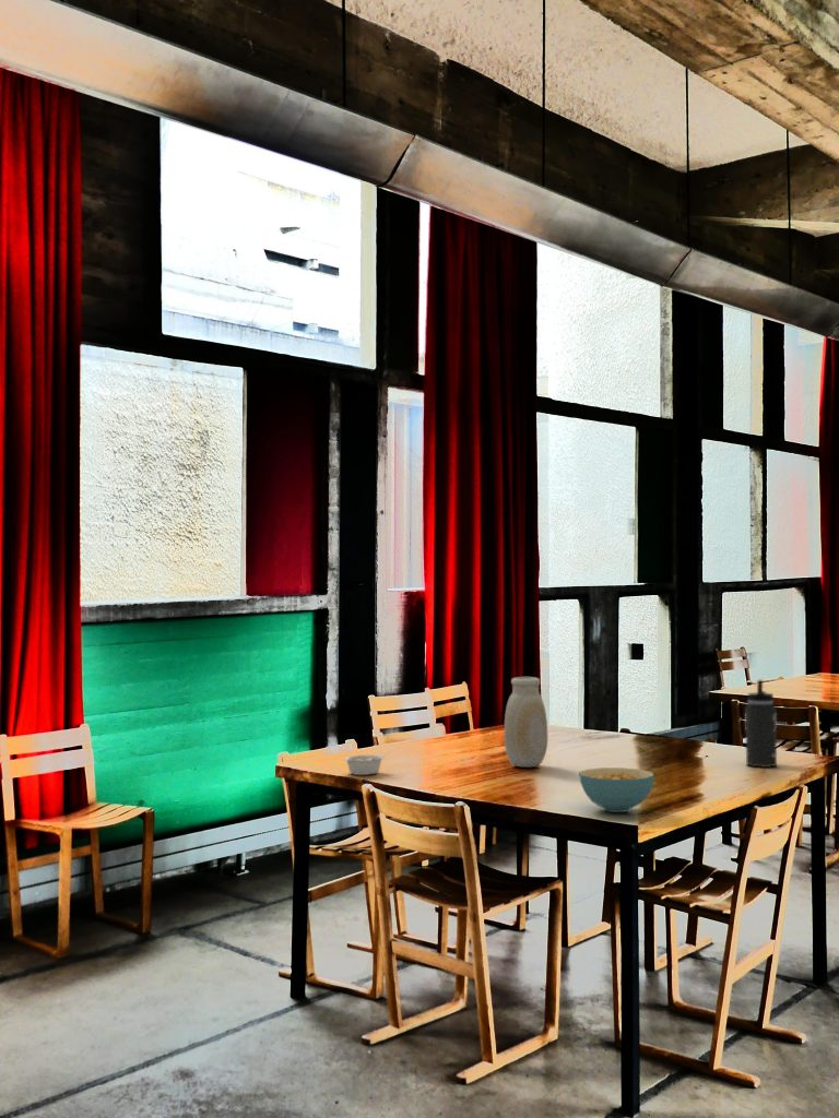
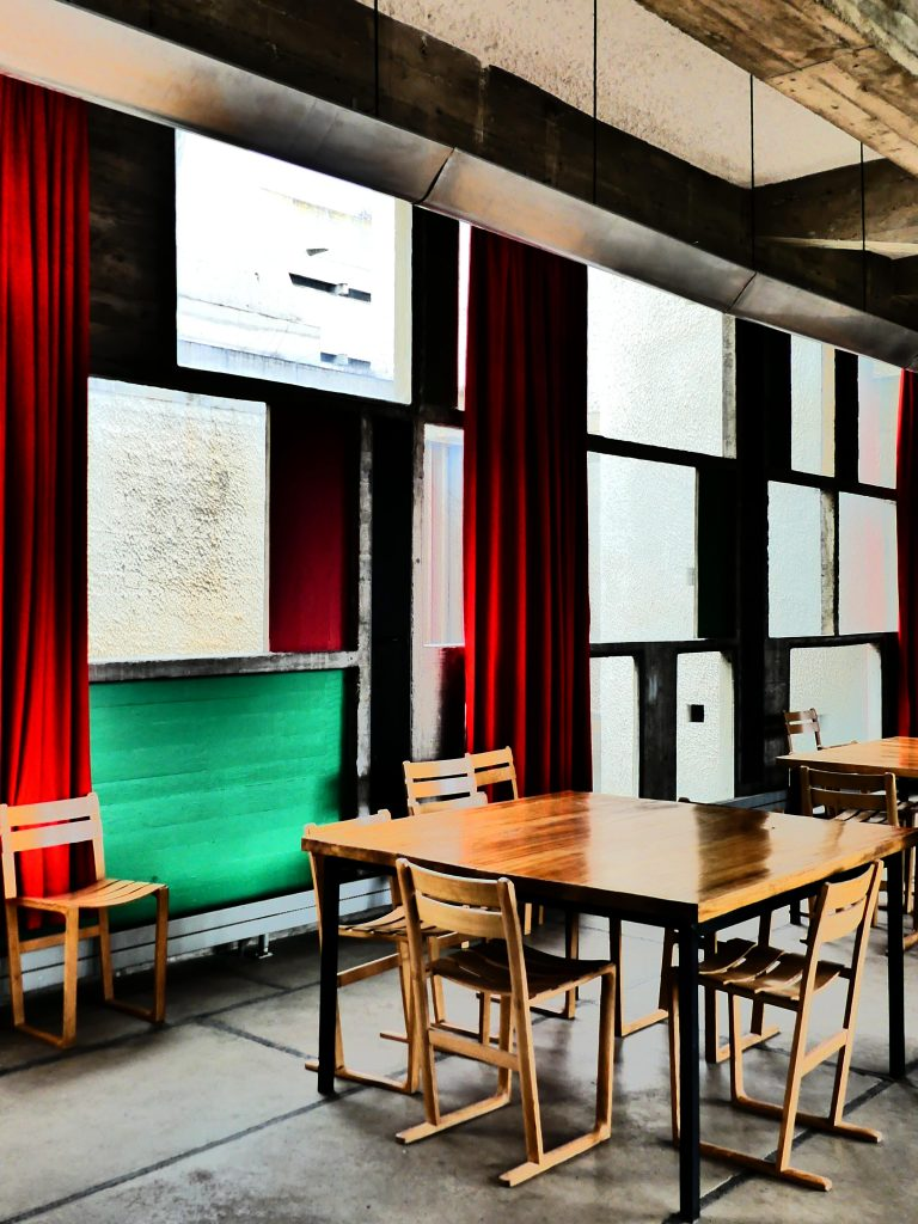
- thermos bottle [744,679,778,769]
- cereal bowl [578,766,655,813]
- legume [343,751,392,776]
- vase [503,676,548,769]
